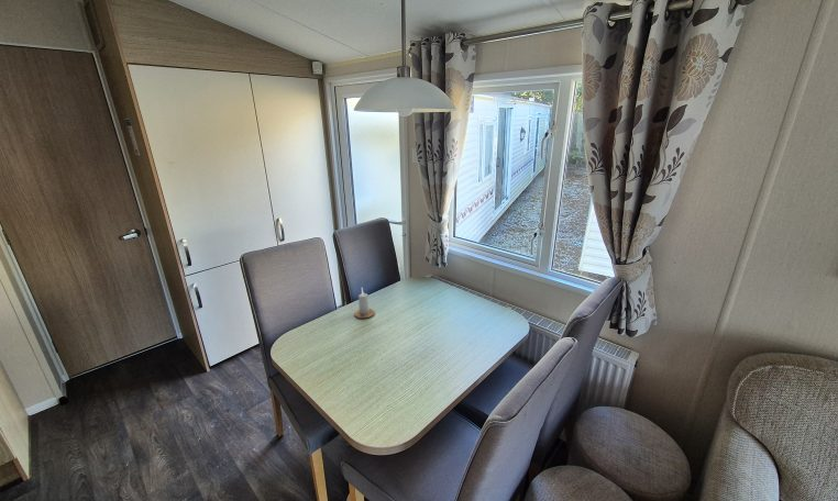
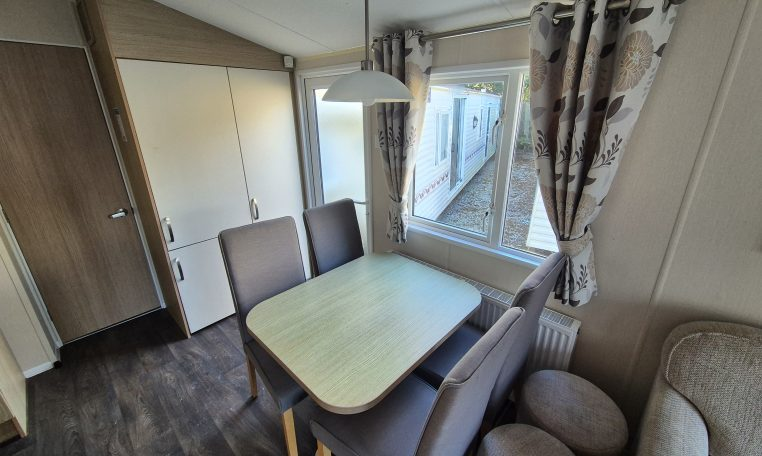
- candle [353,288,376,320]
